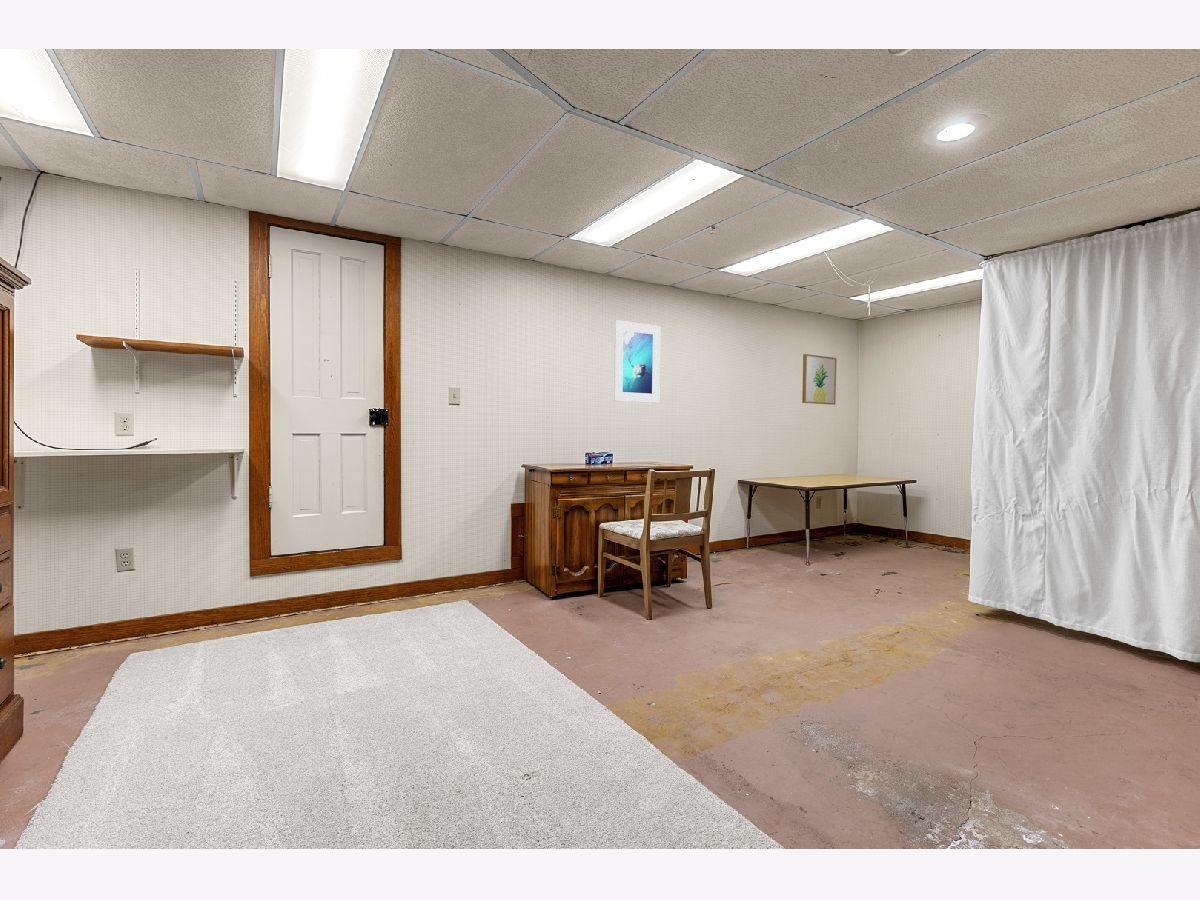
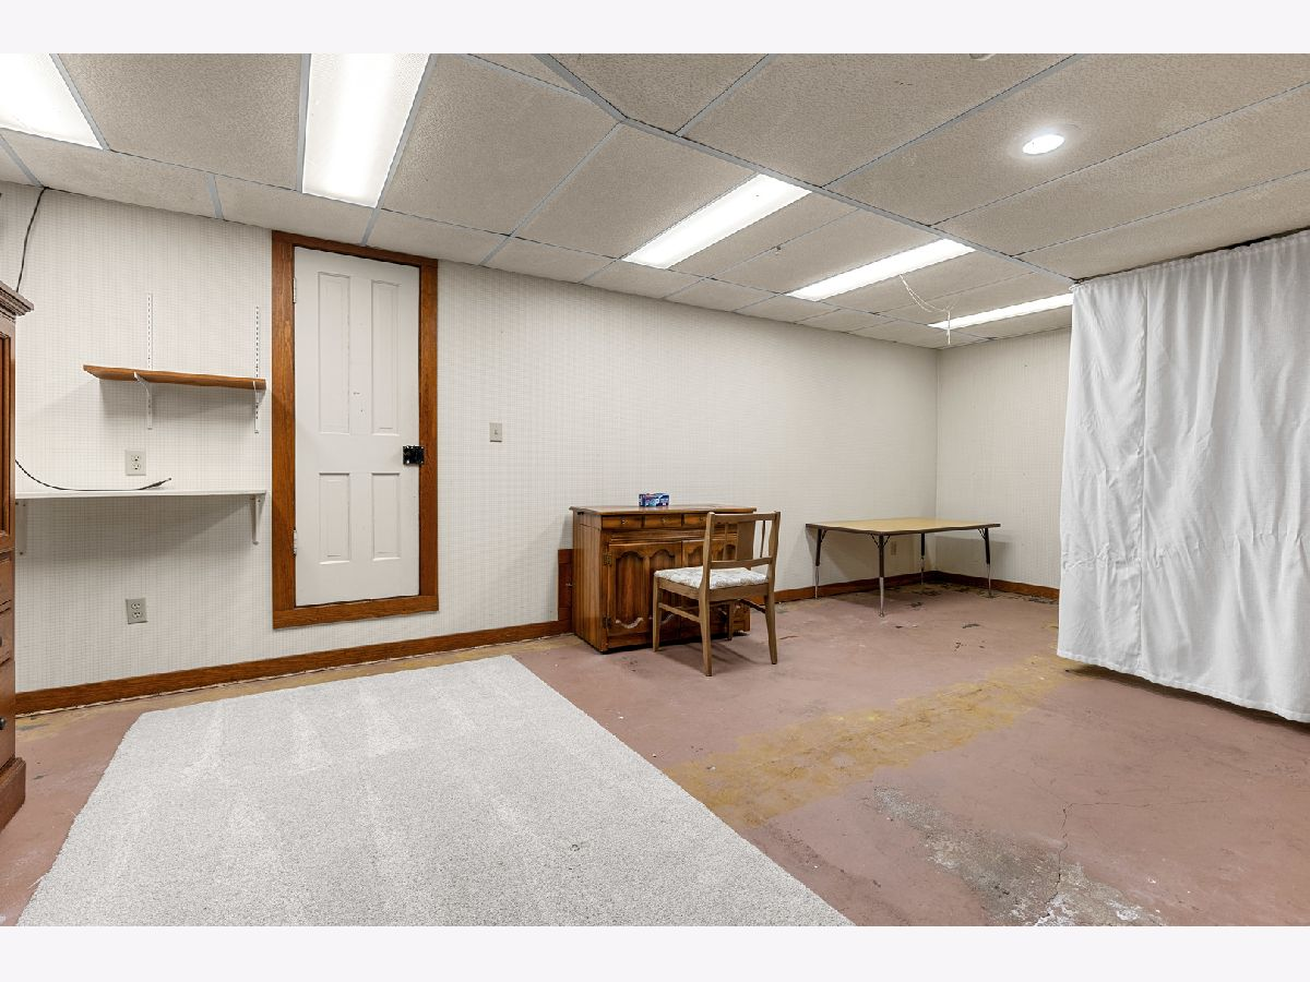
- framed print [613,319,661,404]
- wall art [801,353,838,406]
